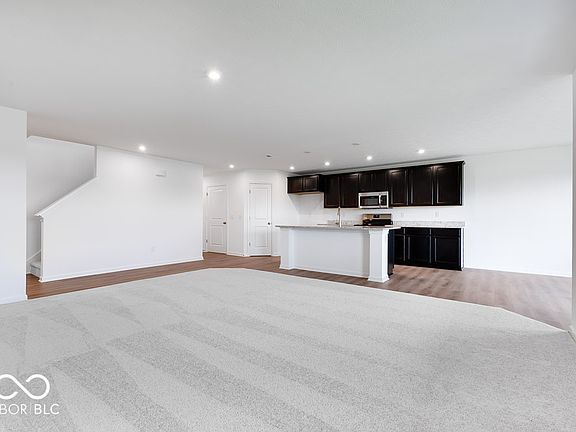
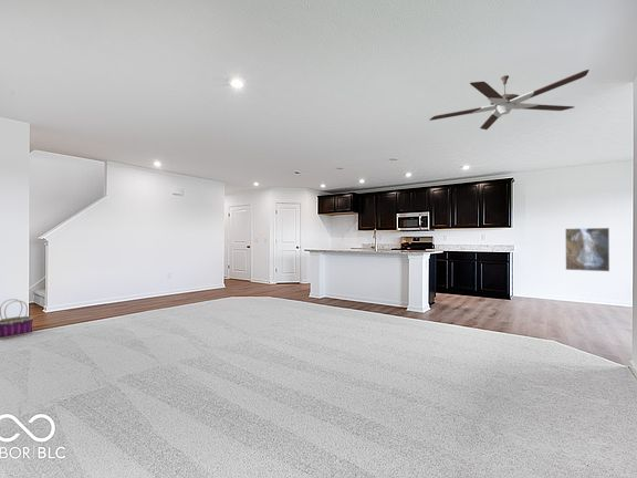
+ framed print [564,227,610,272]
+ ceiling fan [428,69,591,131]
+ basket [0,298,34,340]
